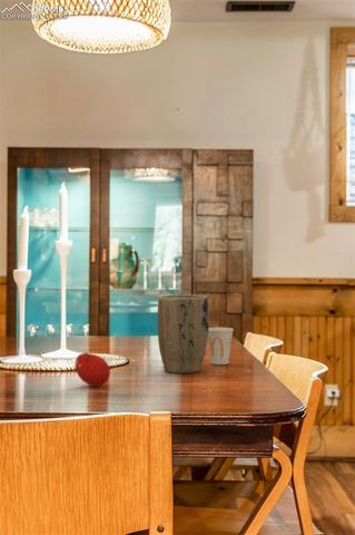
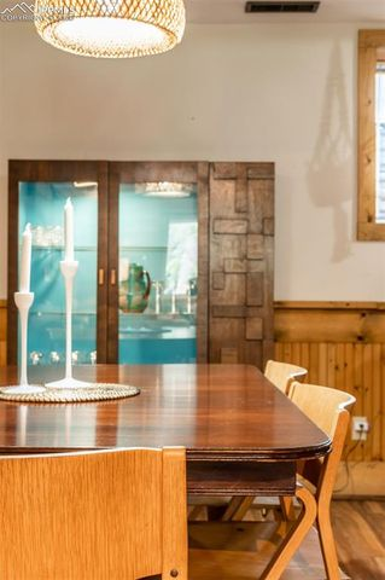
- cup [207,327,235,366]
- plant pot [157,294,210,374]
- fruit [73,351,111,387]
